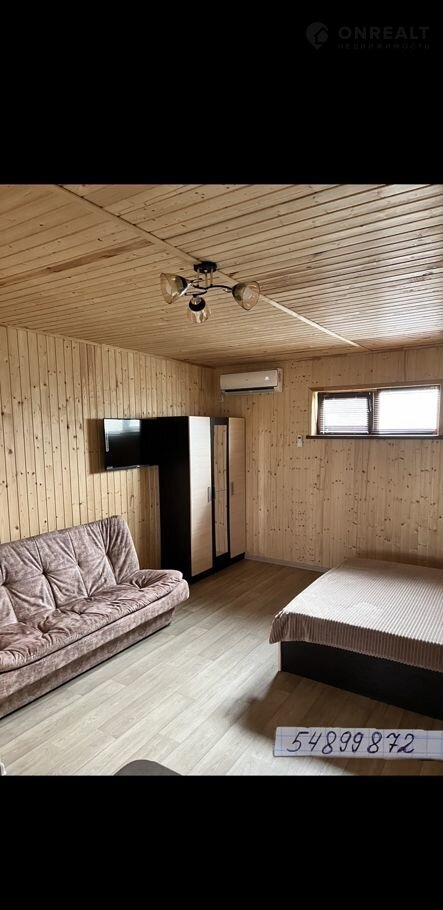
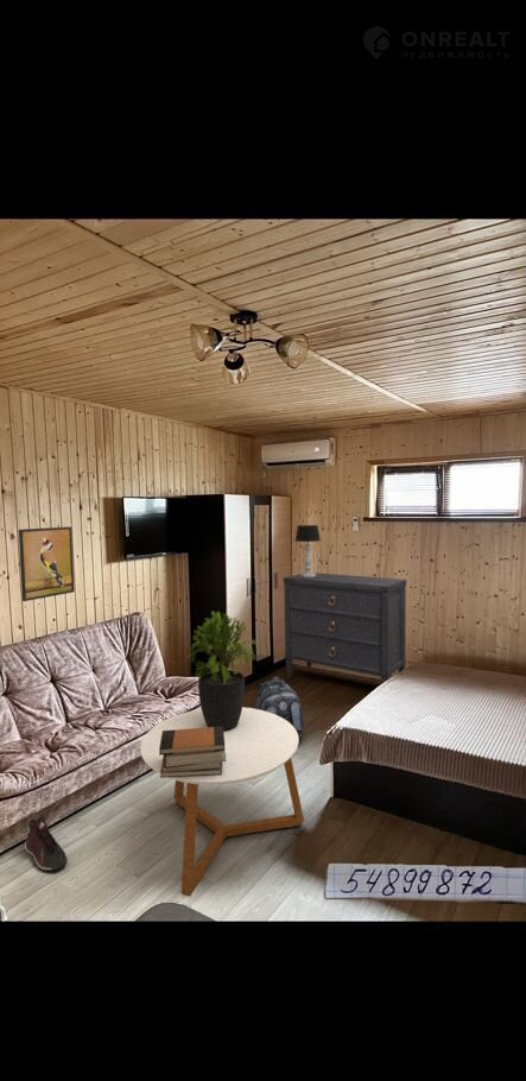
+ coffee table [139,706,305,897]
+ backpack [254,676,306,745]
+ sneaker [24,815,69,872]
+ dresser [281,571,407,684]
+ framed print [18,525,76,602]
+ book stack [159,727,227,779]
+ potted plant [188,609,259,732]
+ table lamp [294,524,322,579]
